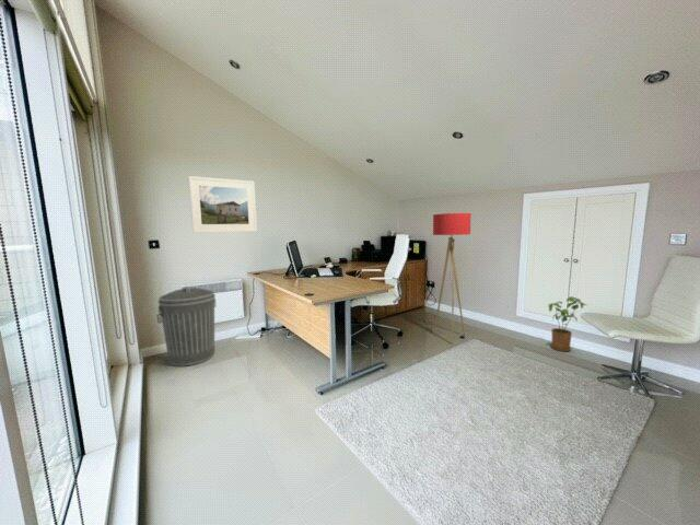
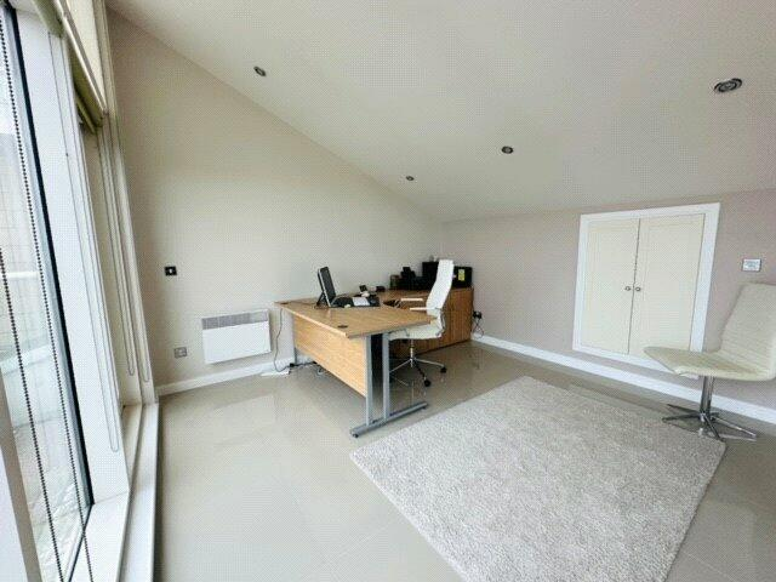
- house plant [547,295,587,352]
- floor lamp [432,212,472,345]
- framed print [188,175,258,234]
- trash can [156,285,218,366]
